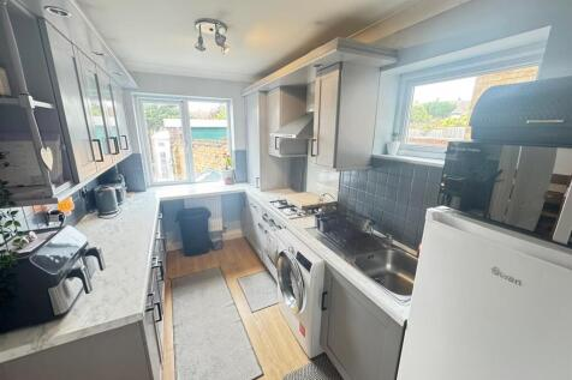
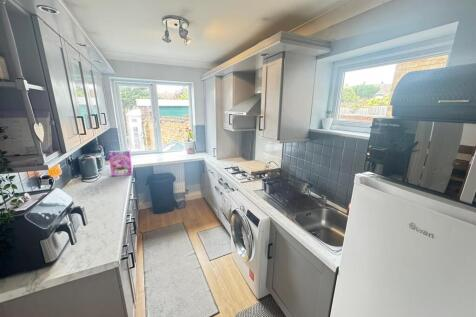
+ cereal box [107,149,134,177]
